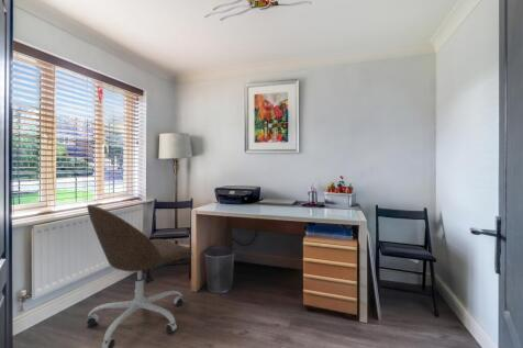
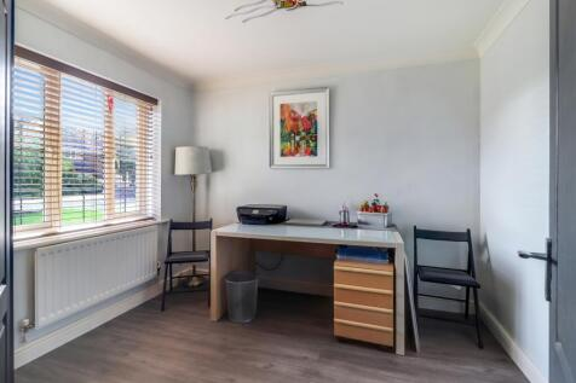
- office chair [86,203,193,348]
